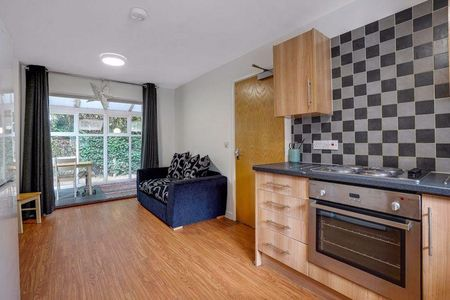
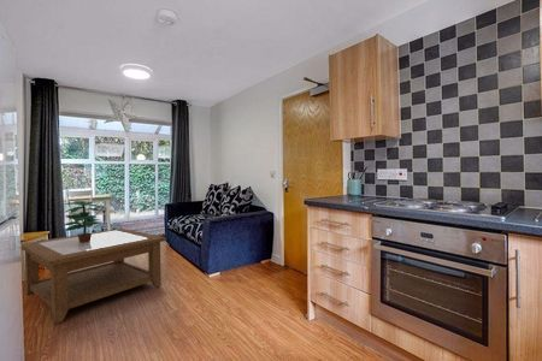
+ coffee table [20,227,166,325]
+ potted plant [63,200,104,243]
